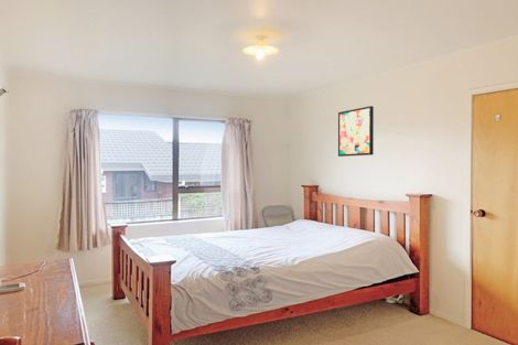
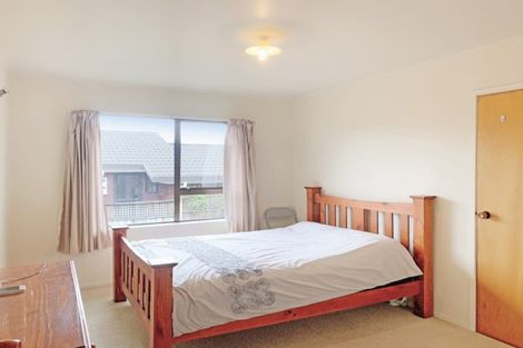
- wall art [337,105,375,158]
